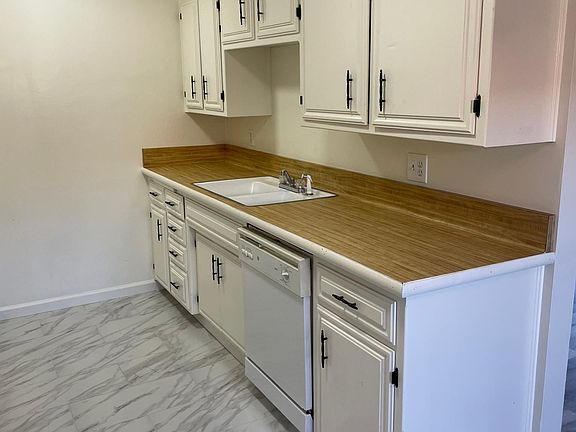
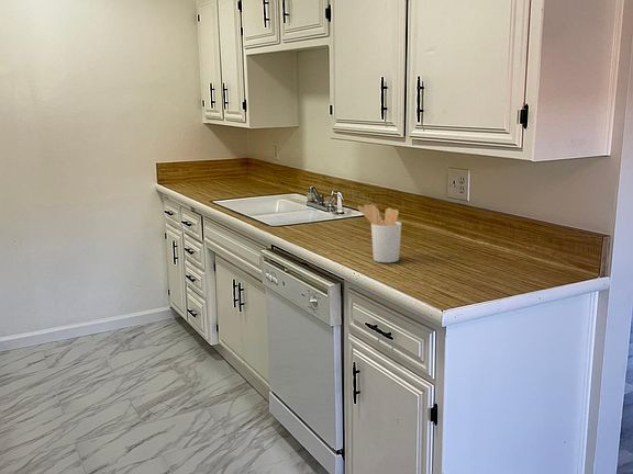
+ utensil holder [357,203,402,263]
